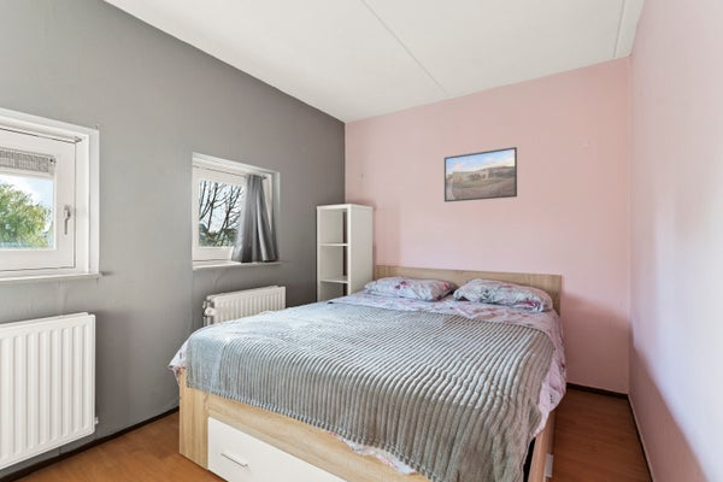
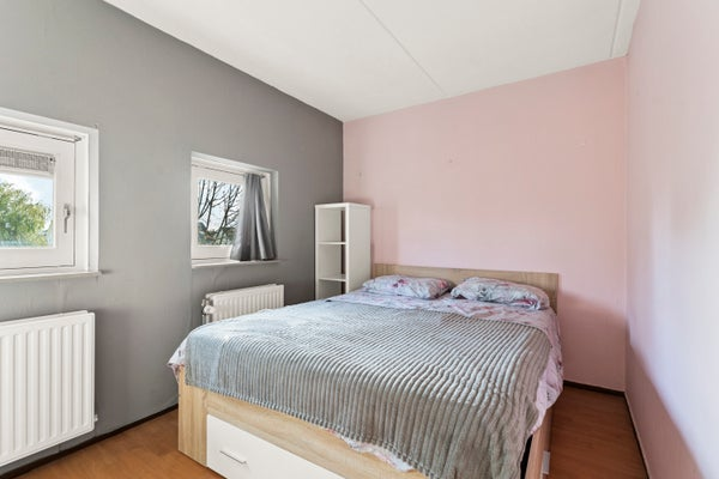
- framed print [443,146,518,204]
